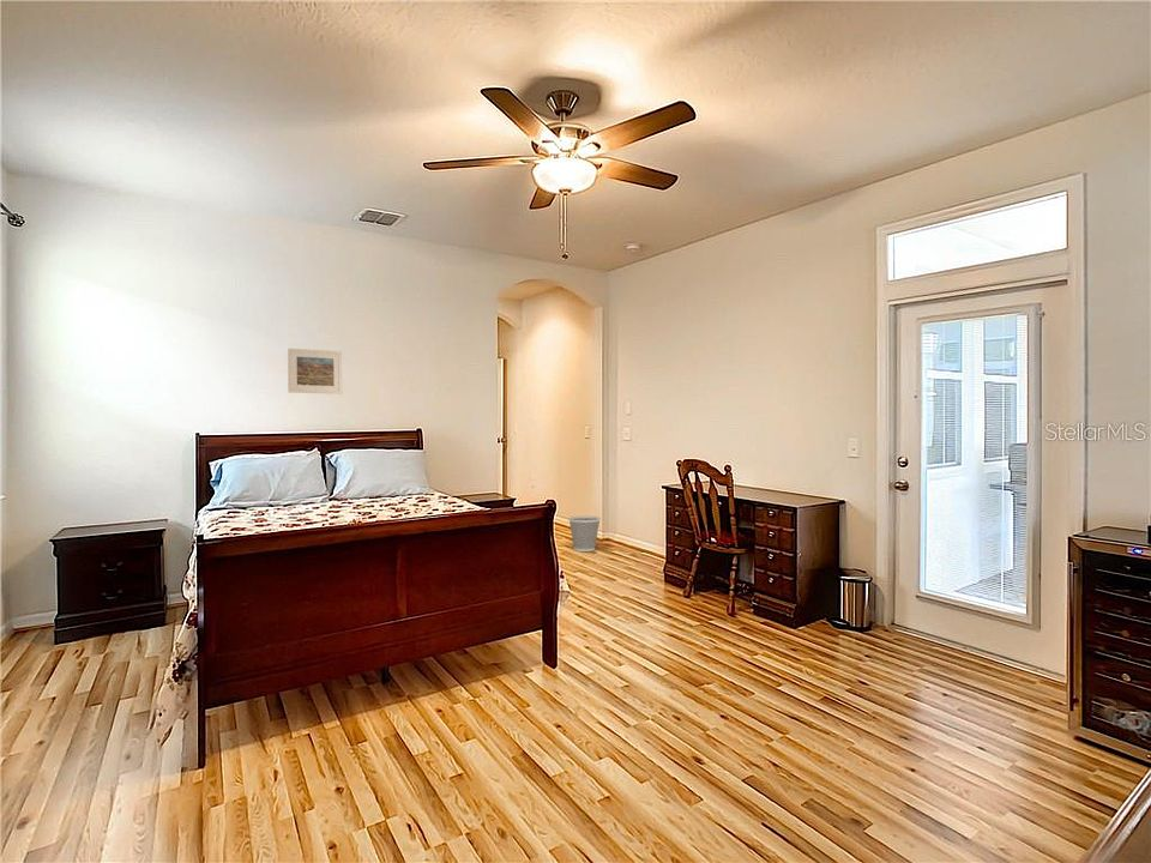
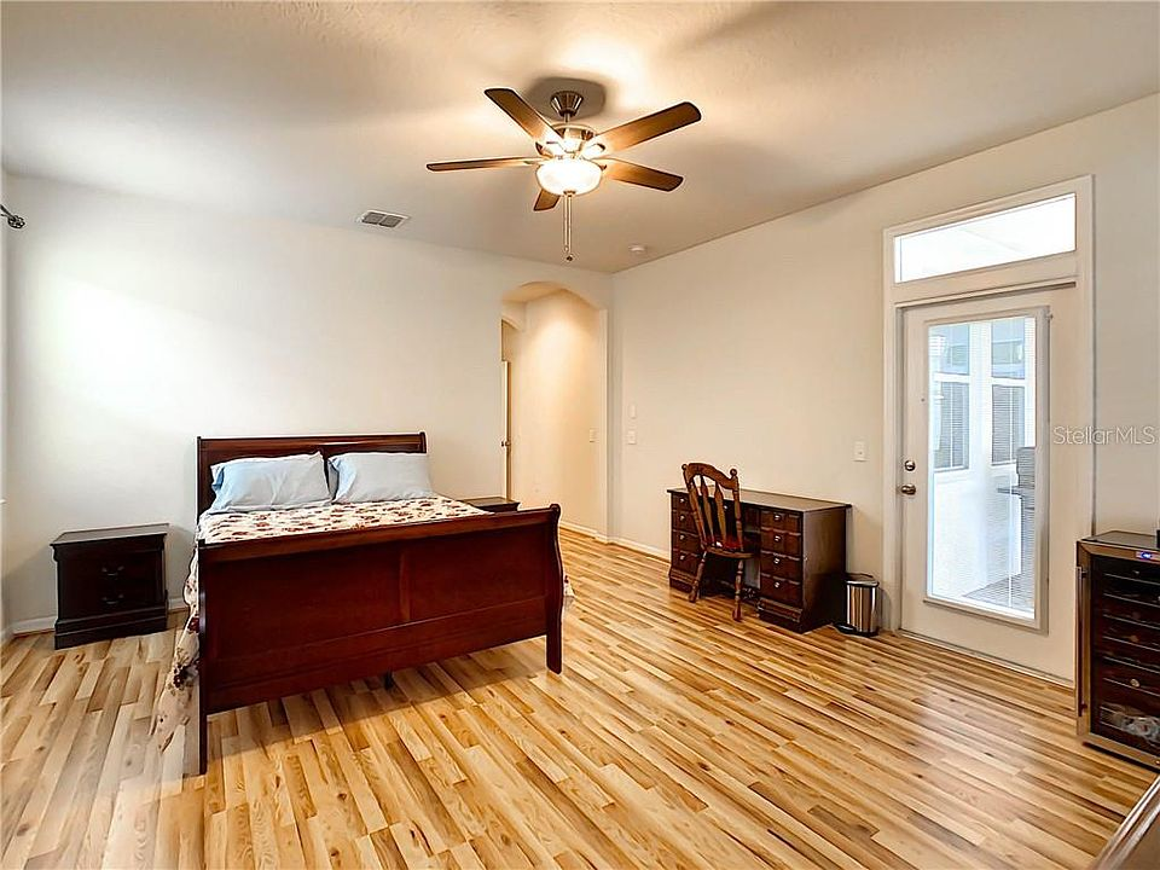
- wastebasket [568,514,602,553]
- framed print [287,348,343,394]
